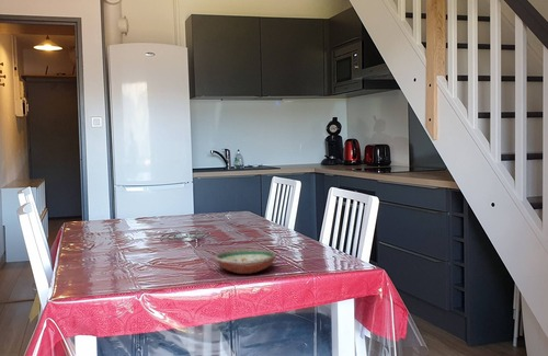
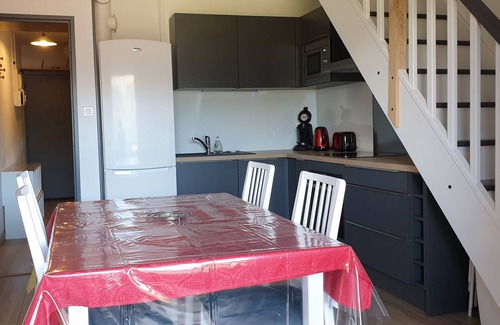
- decorative bowl [214,248,277,275]
